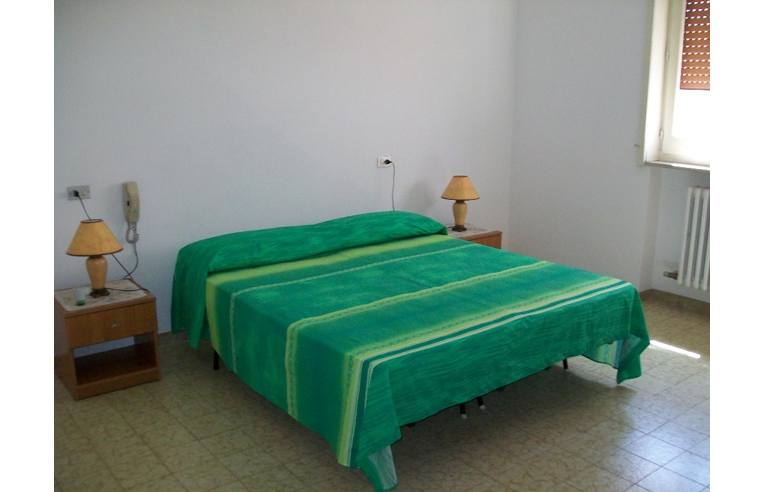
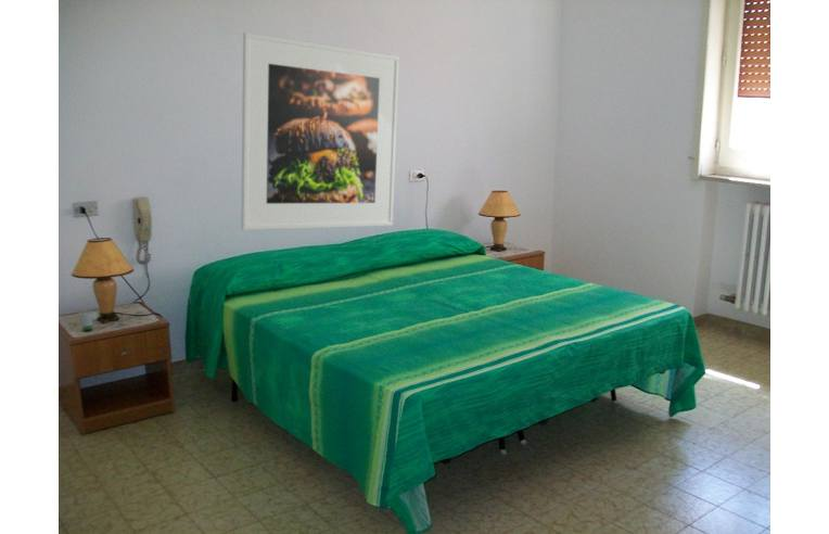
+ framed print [240,31,400,231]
